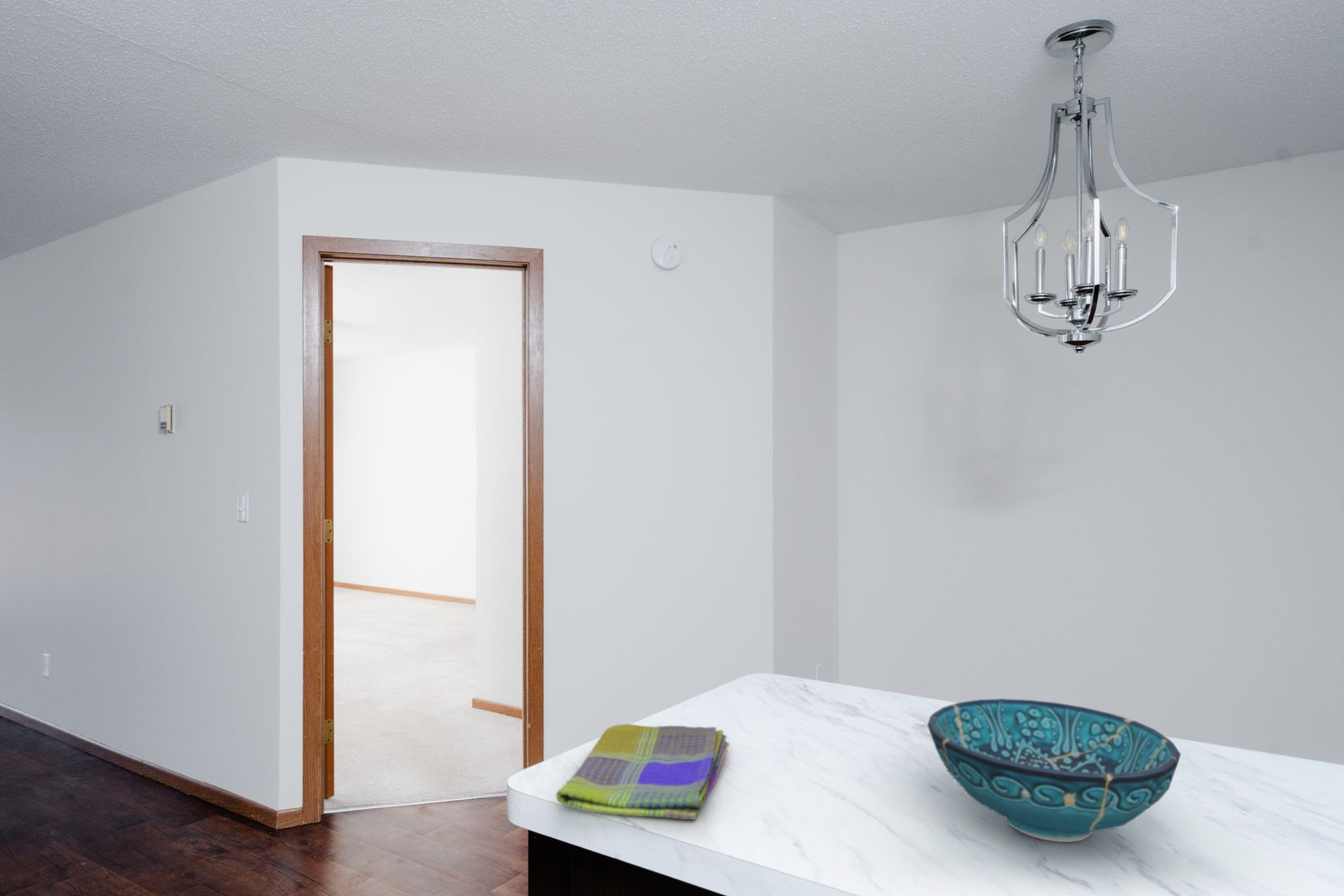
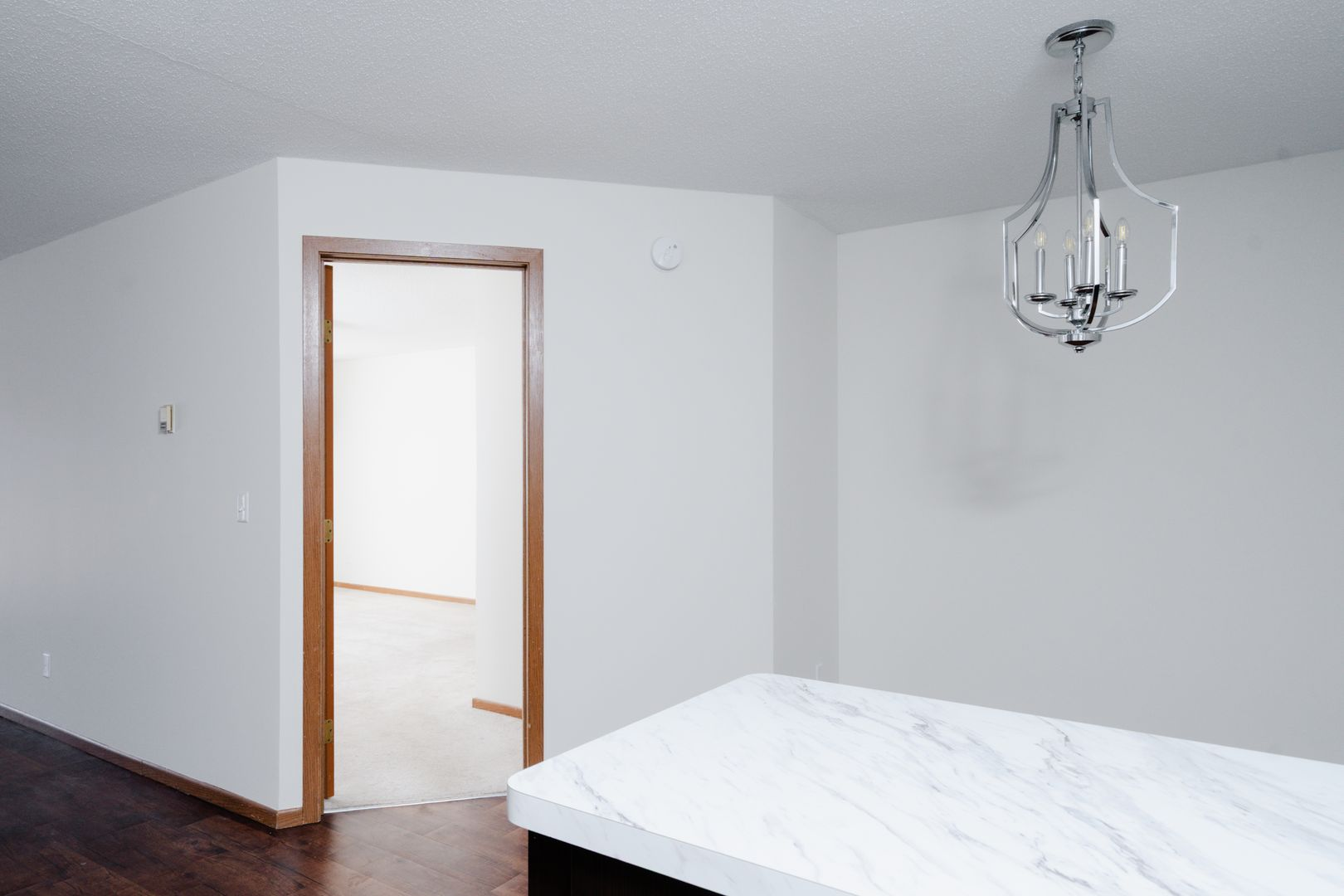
- dish towel [555,723,730,821]
- bowl [927,698,1181,843]
